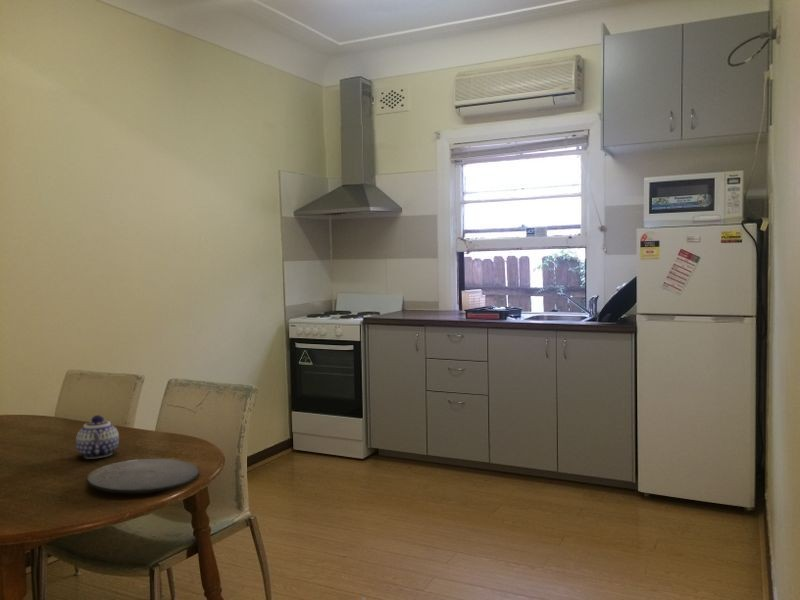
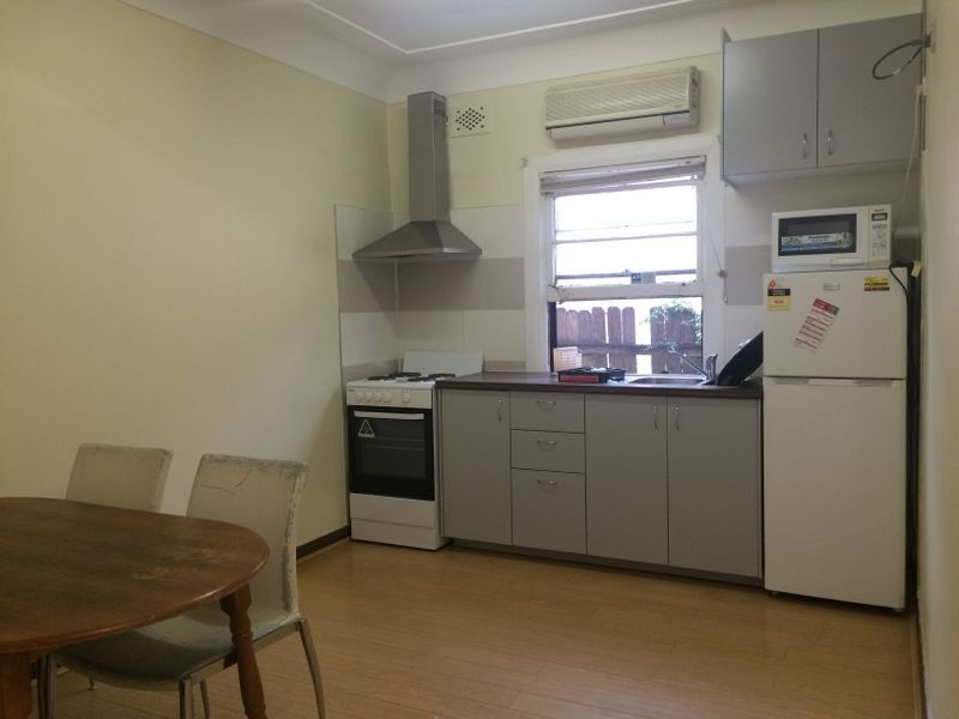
- plate [85,458,200,494]
- teapot [75,414,120,460]
